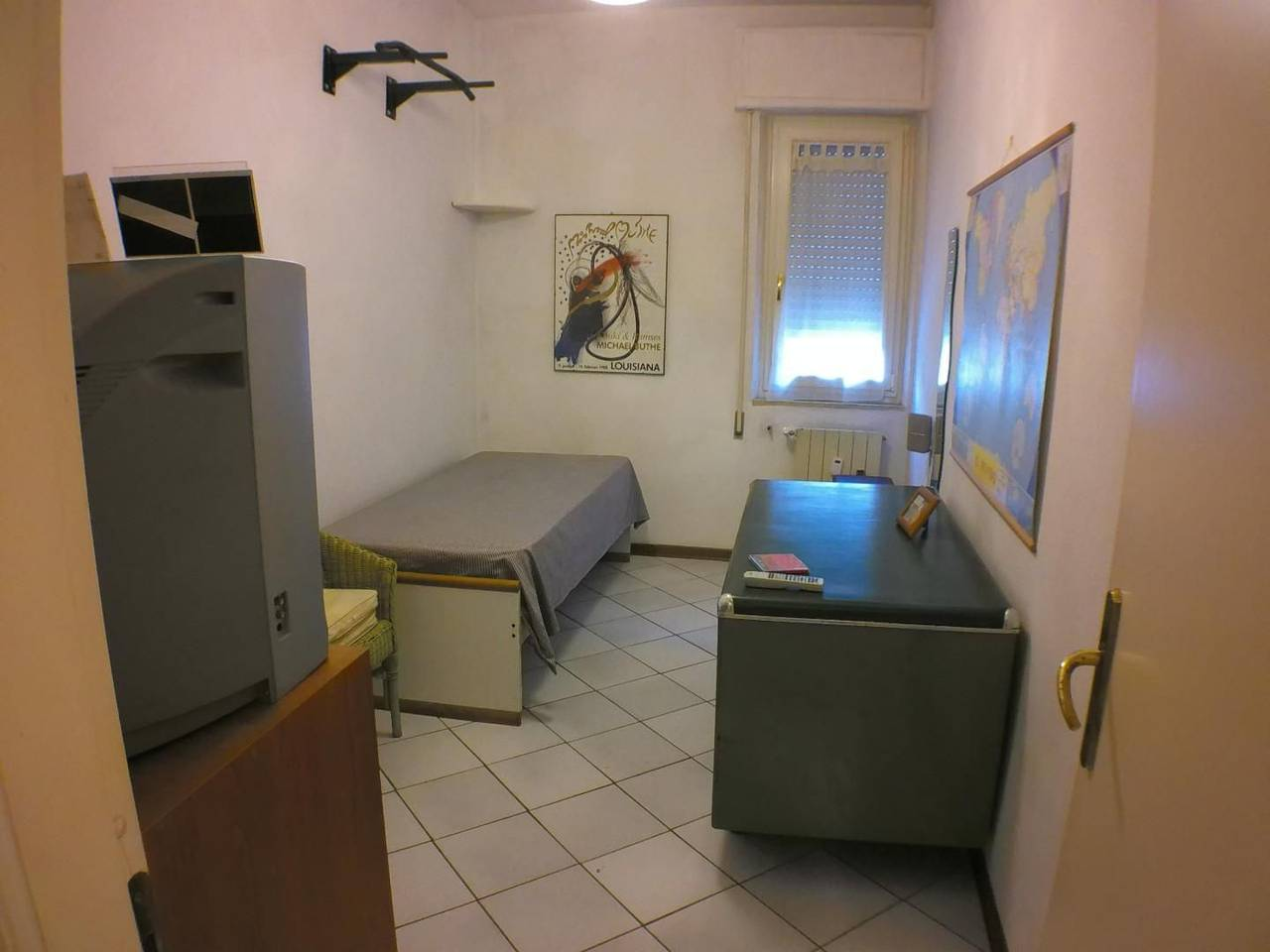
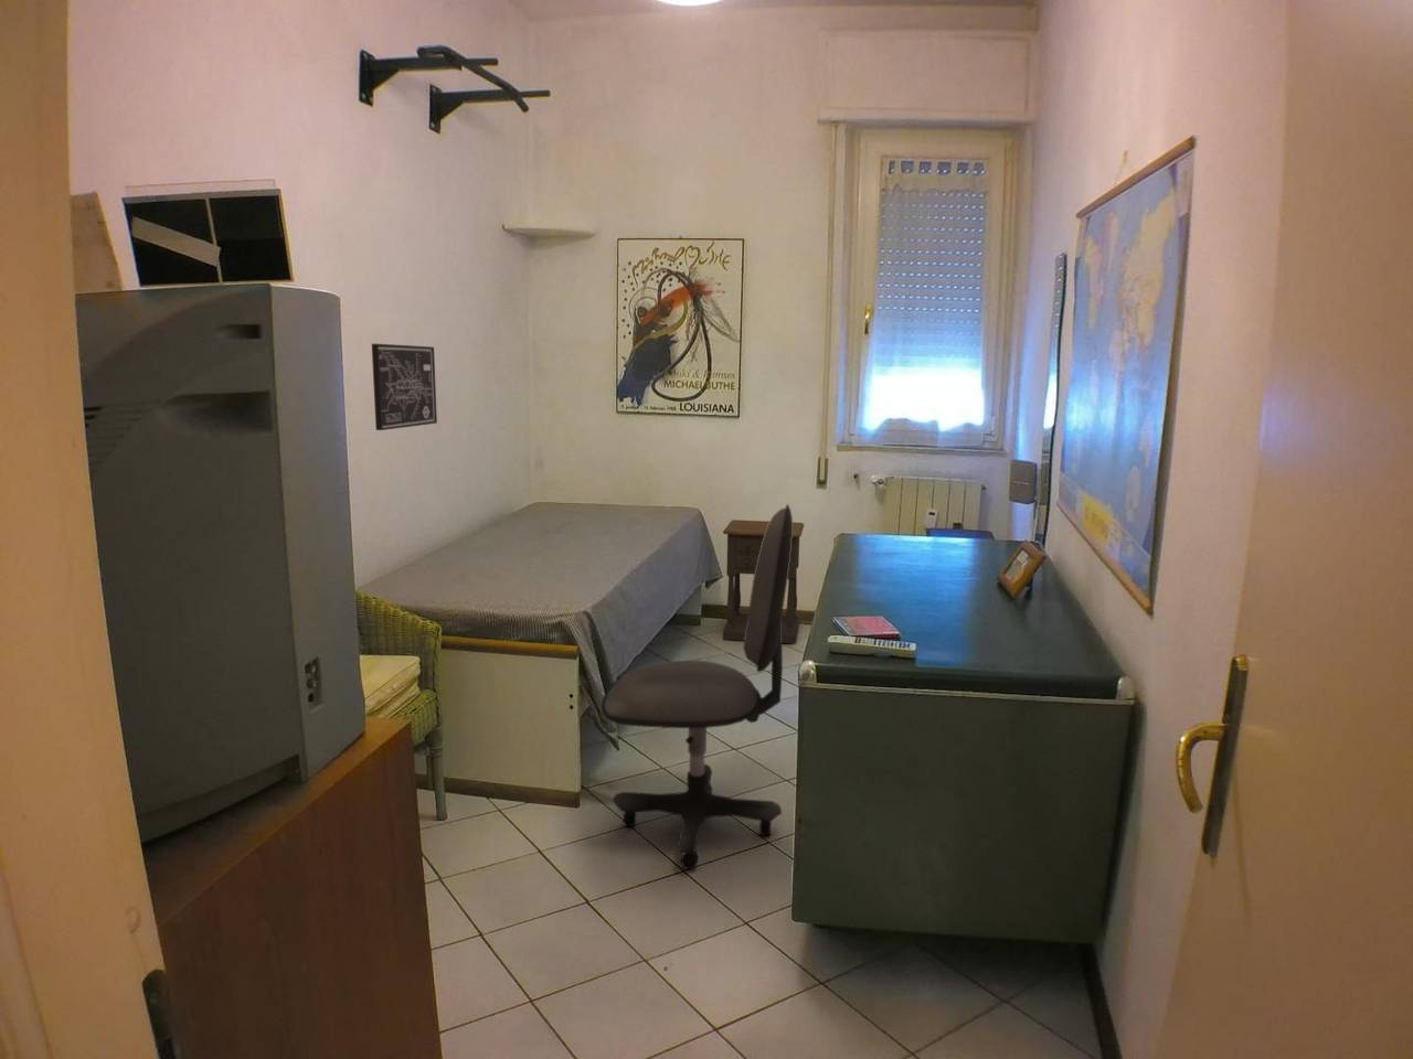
+ office chair [601,503,793,870]
+ nightstand [722,518,804,644]
+ wall art [370,343,438,432]
